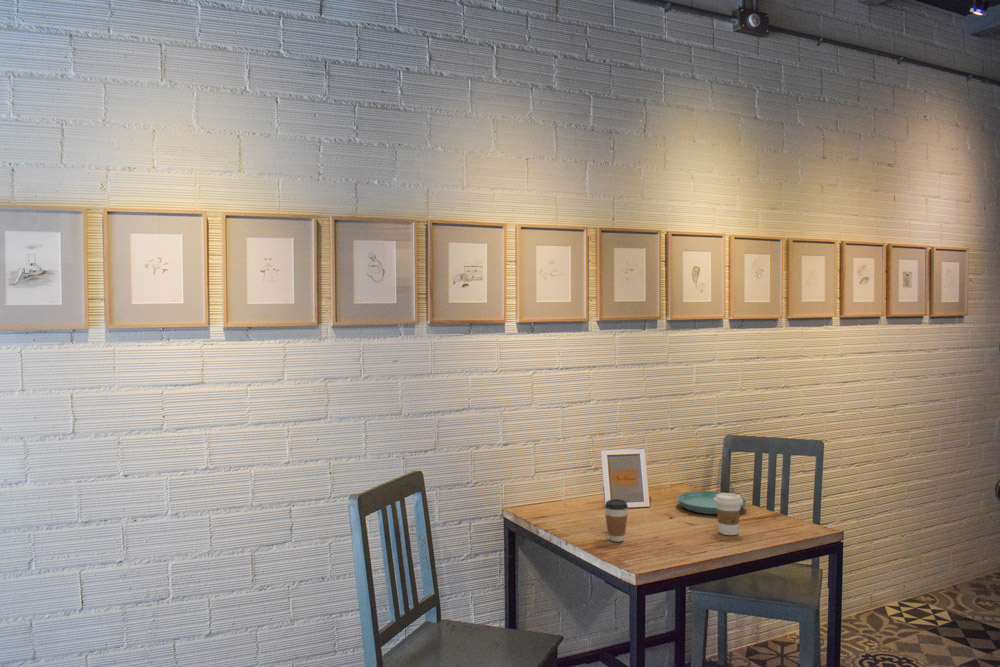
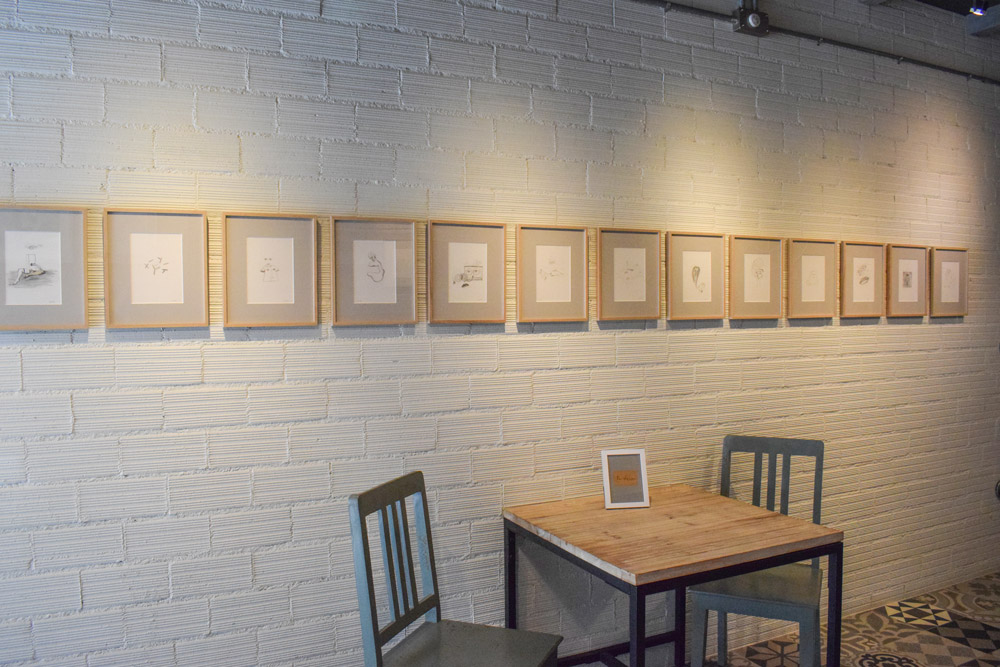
- saucer [676,490,748,515]
- coffee cup [714,492,743,536]
- coffee cup [604,498,629,543]
